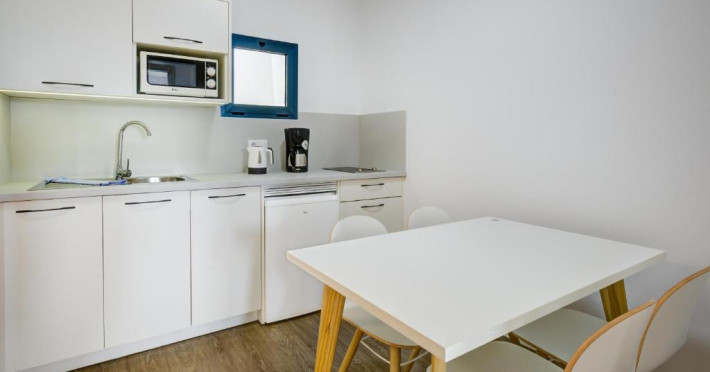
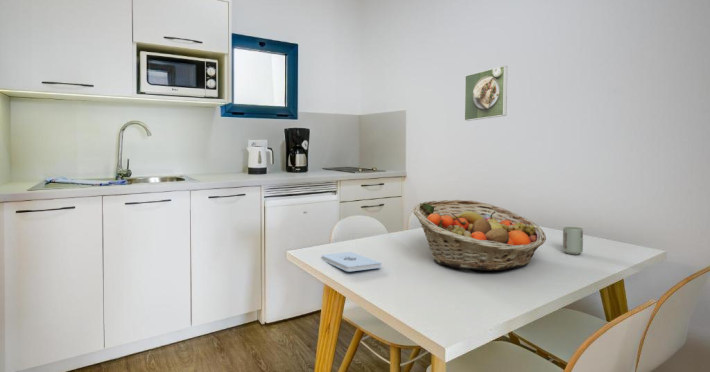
+ cup [562,226,584,255]
+ notepad [321,251,382,272]
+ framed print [463,65,508,122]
+ fruit basket [412,199,547,271]
